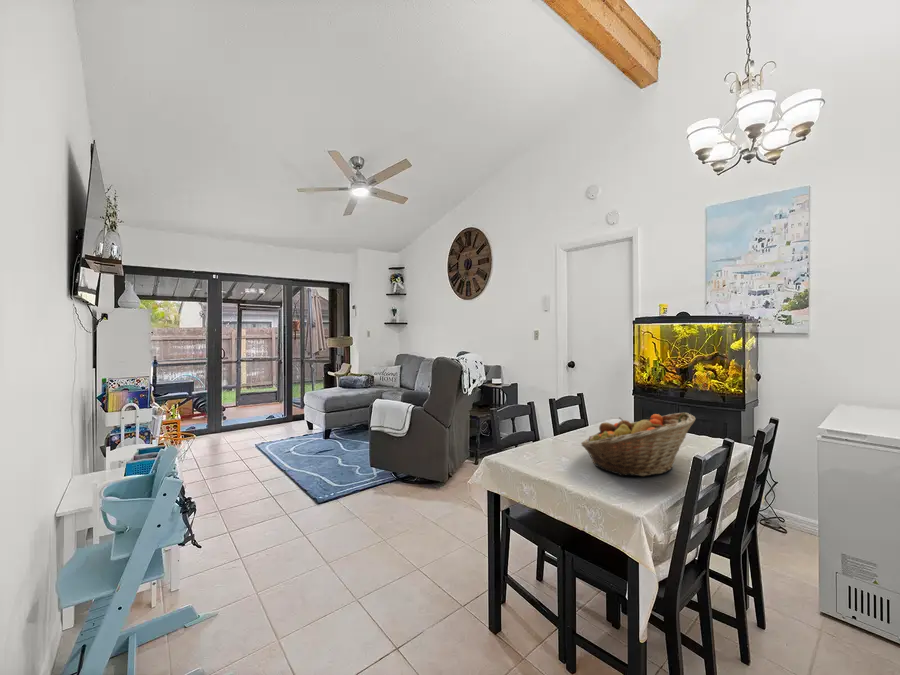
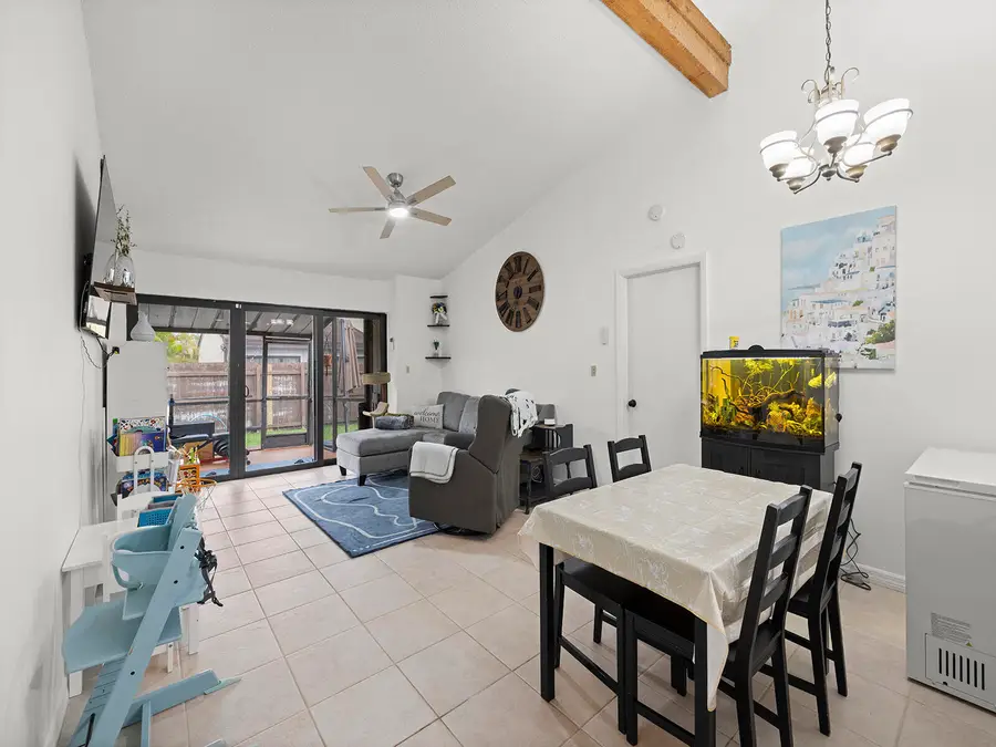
- fruit basket [580,411,696,477]
